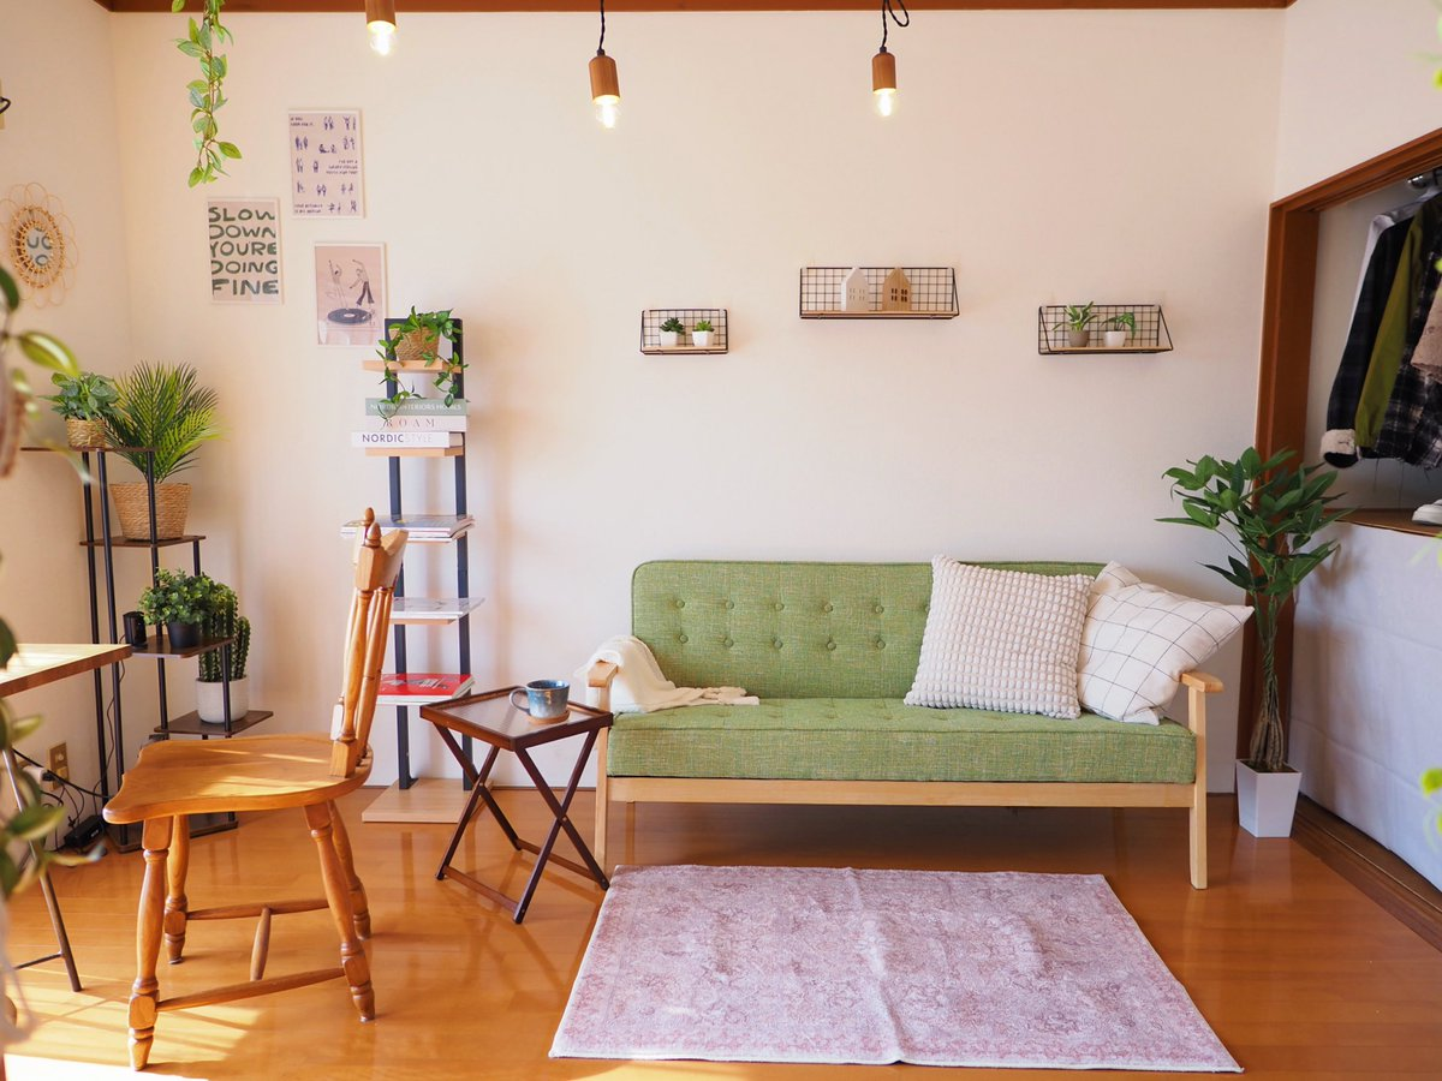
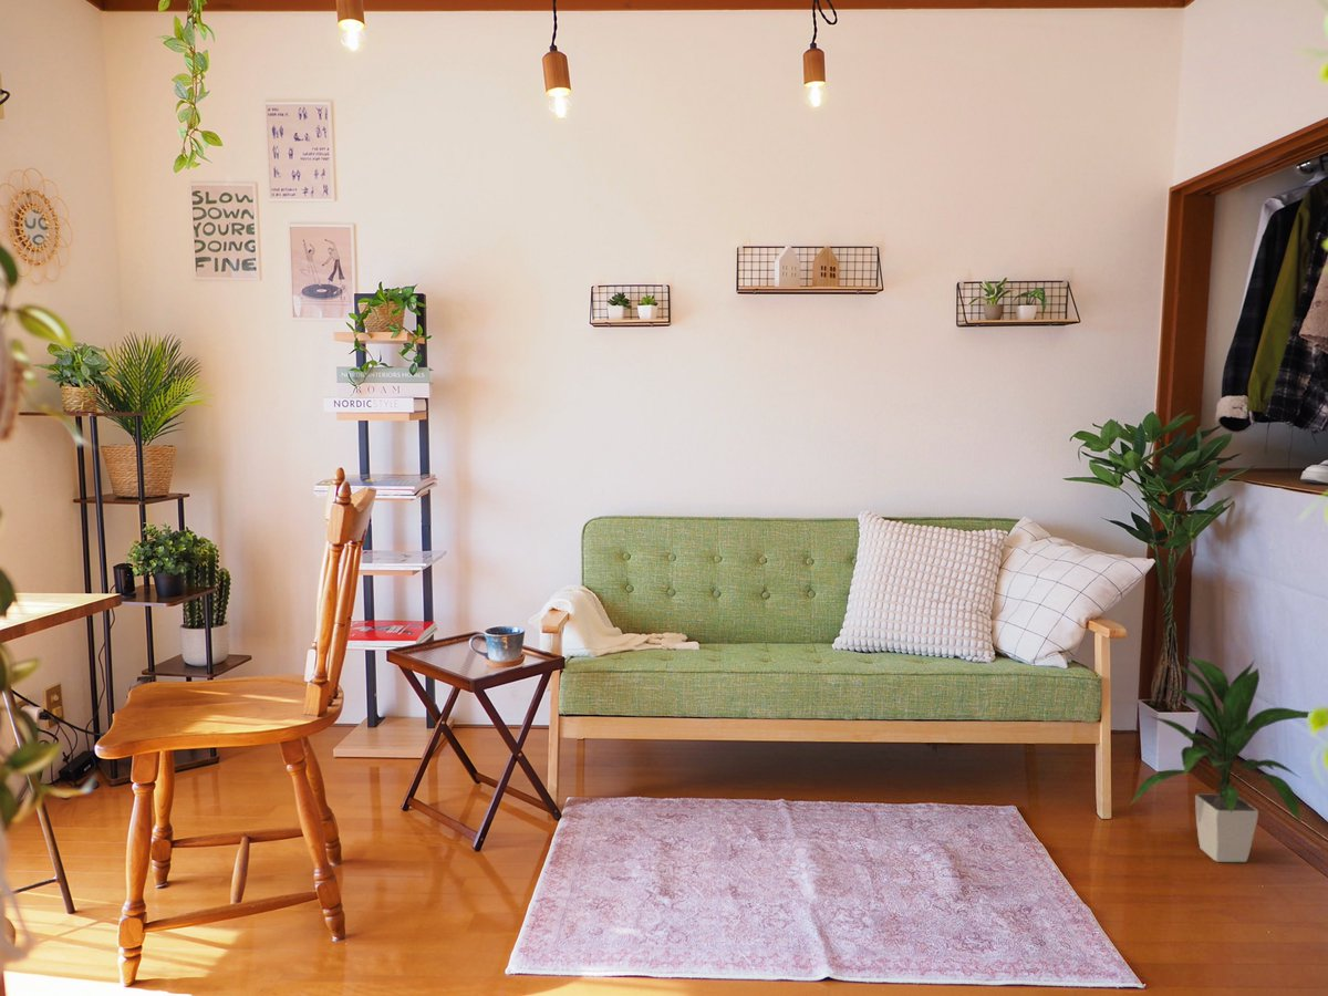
+ indoor plant [1129,655,1310,863]
